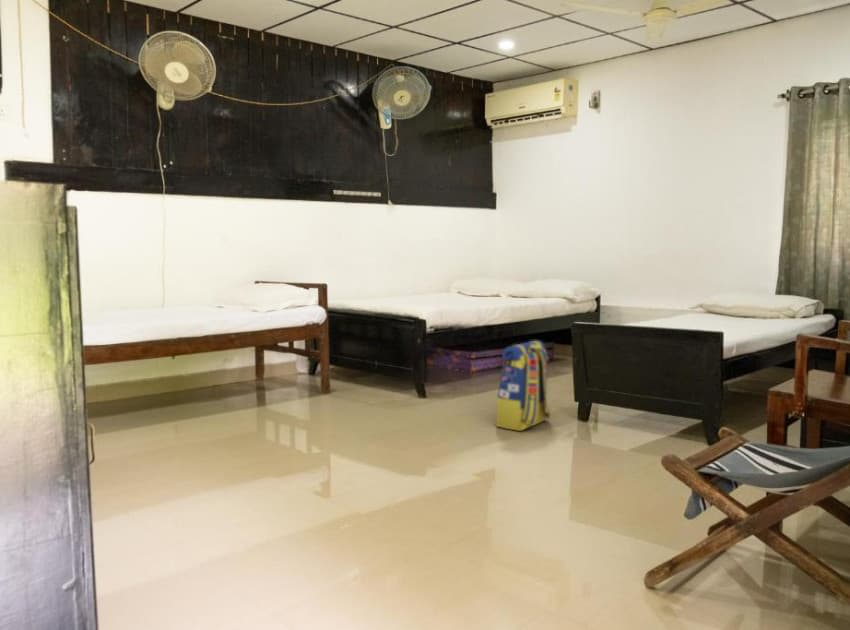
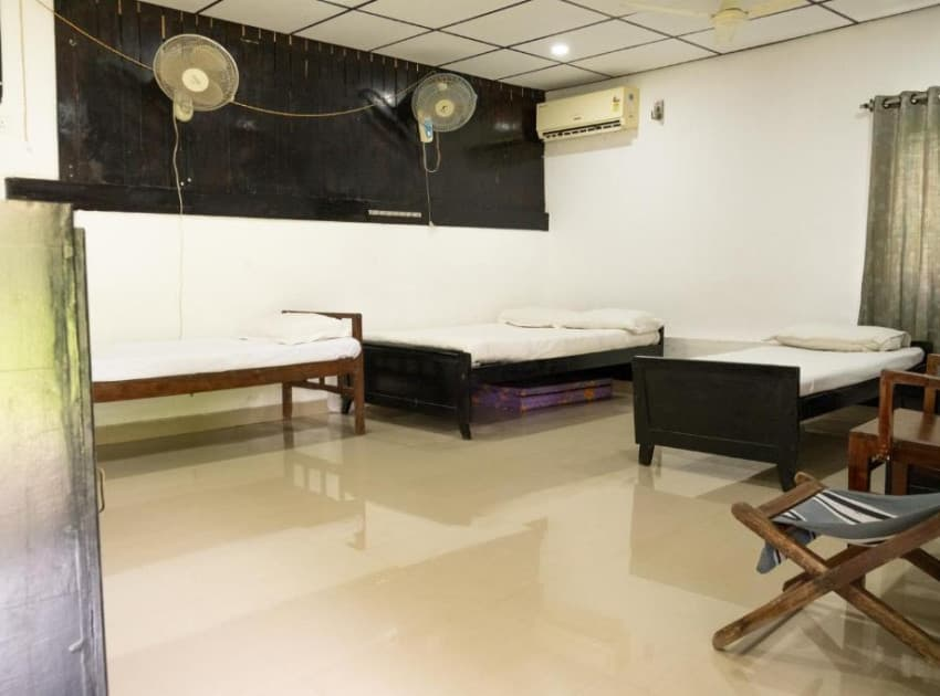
- backpack [495,340,552,432]
